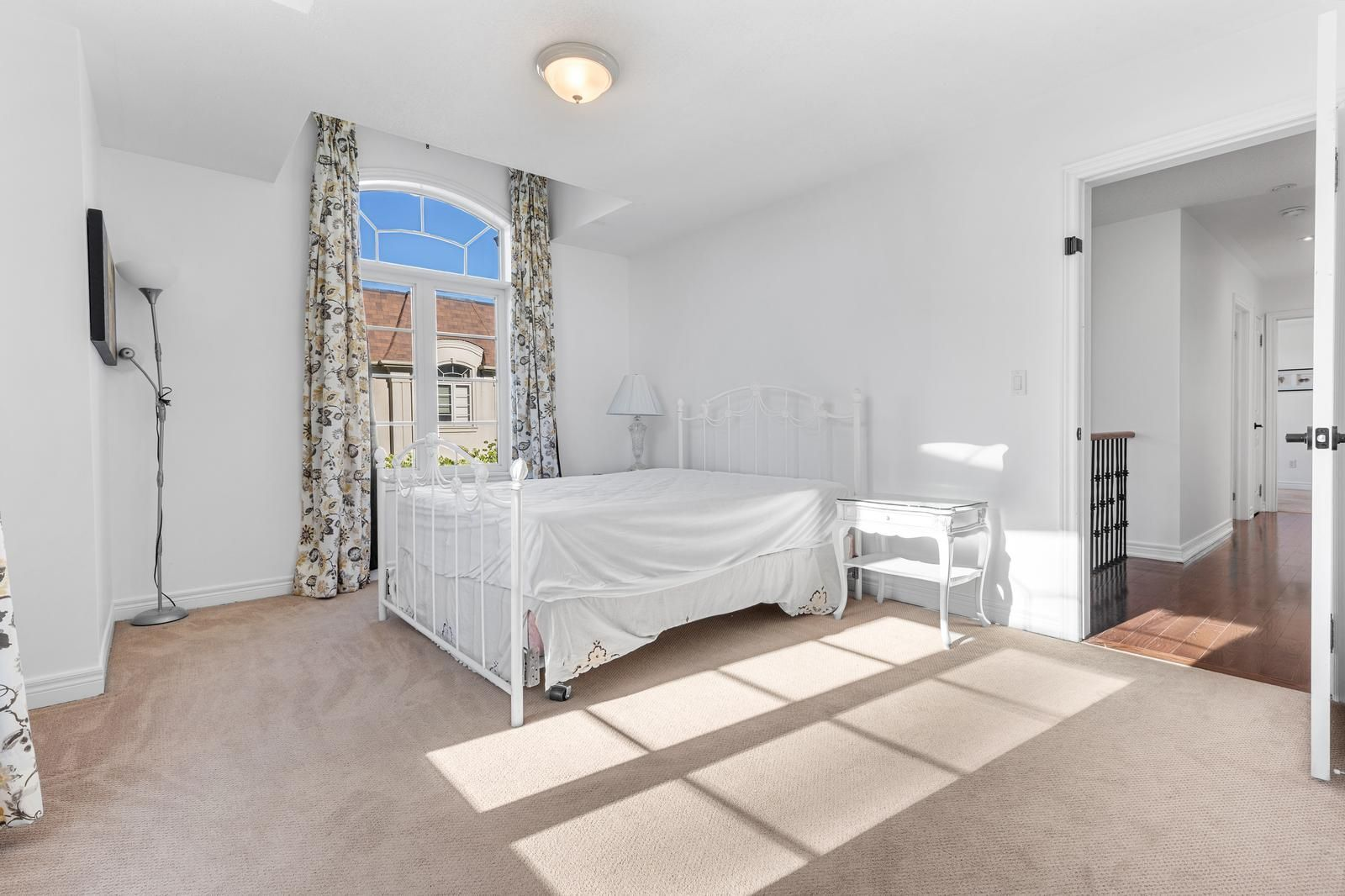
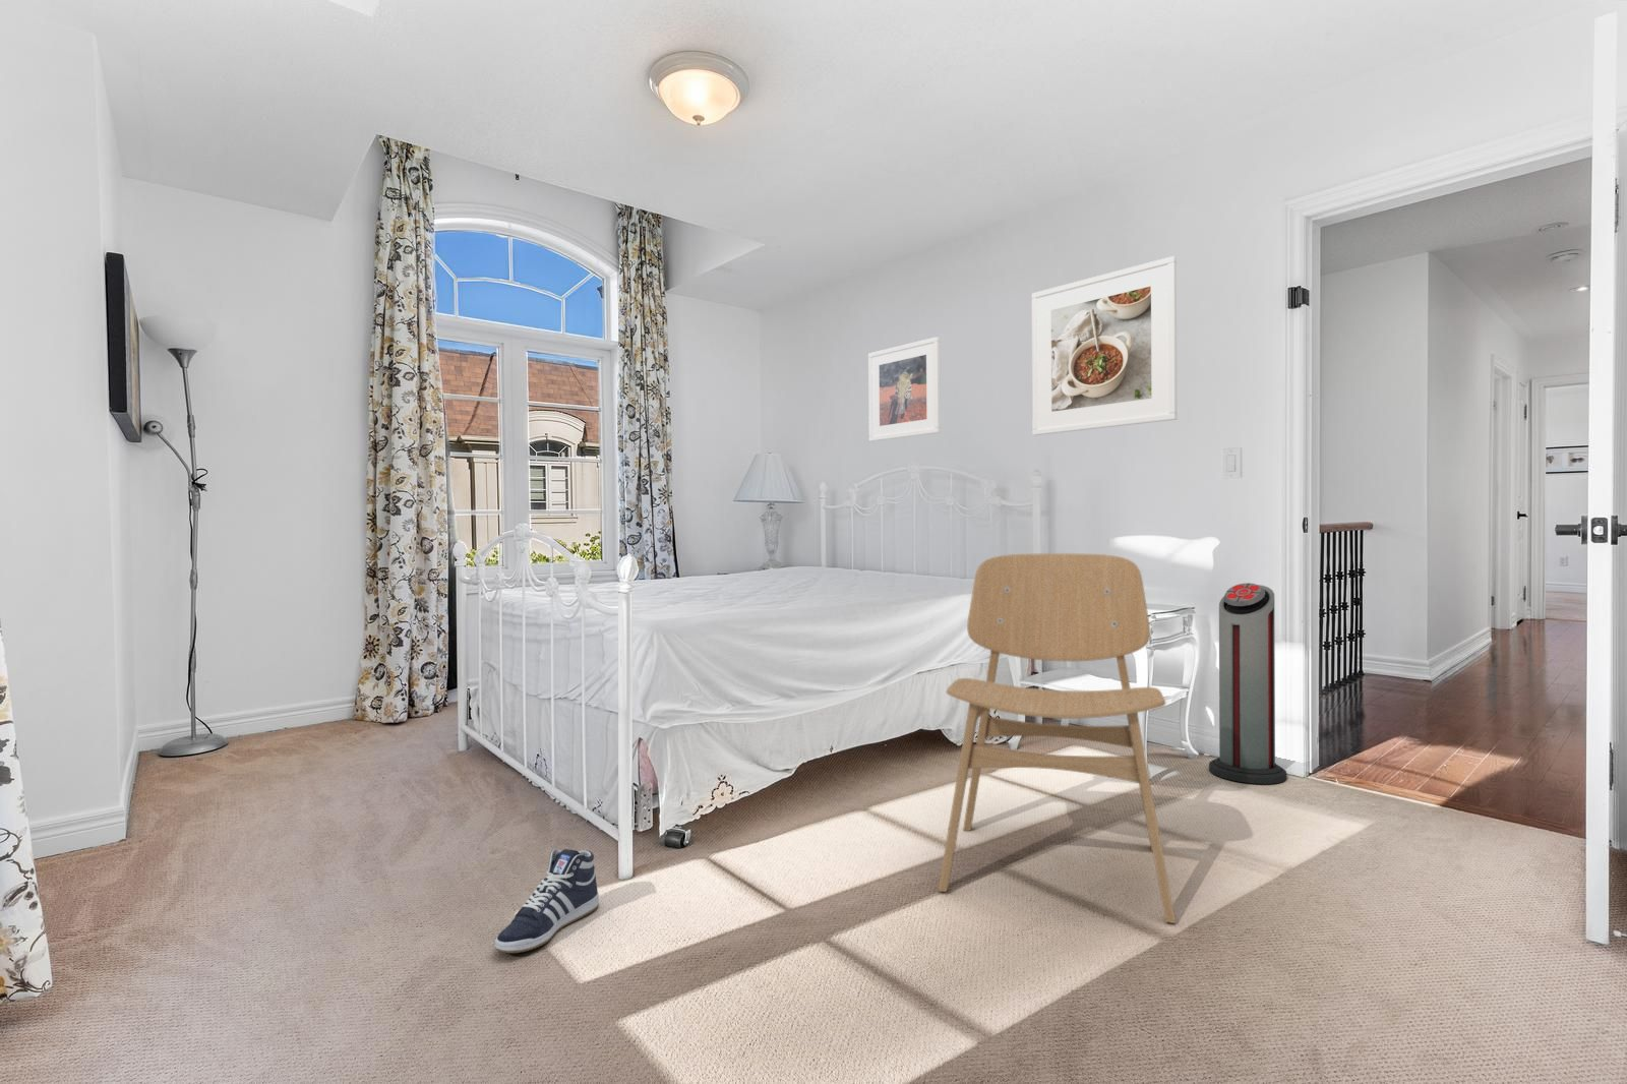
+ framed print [867,336,941,443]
+ sneaker [495,848,600,953]
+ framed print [1031,255,1178,437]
+ air purifier [1208,582,1287,785]
+ chair [936,552,1177,924]
